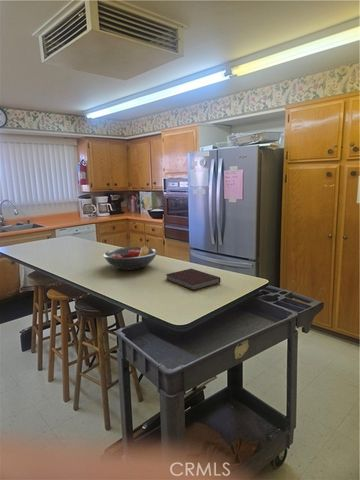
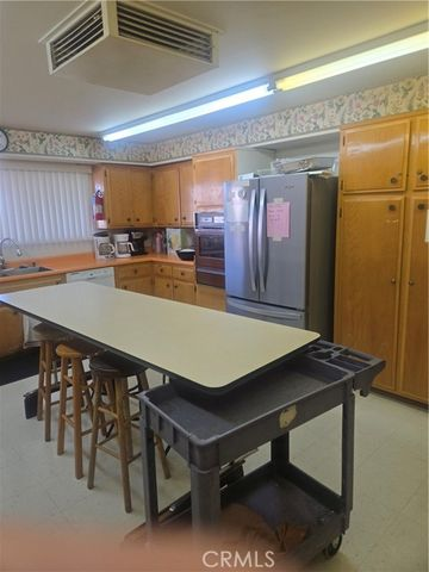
- fruit bowl [102,244,158,271]
- notebook [165,268,222,291]
